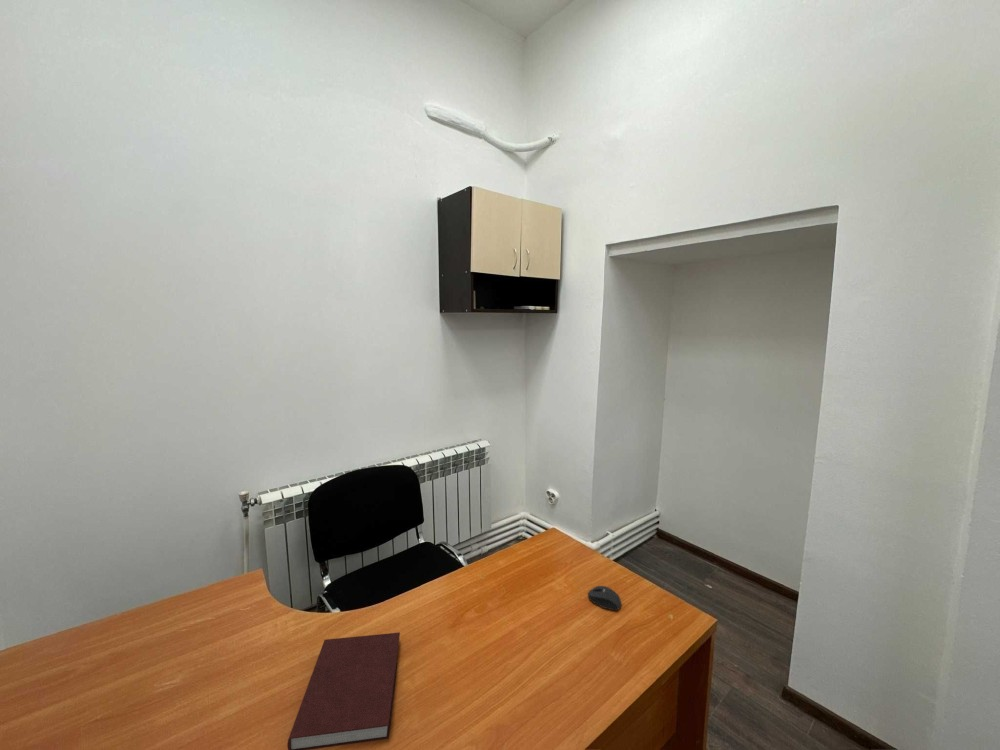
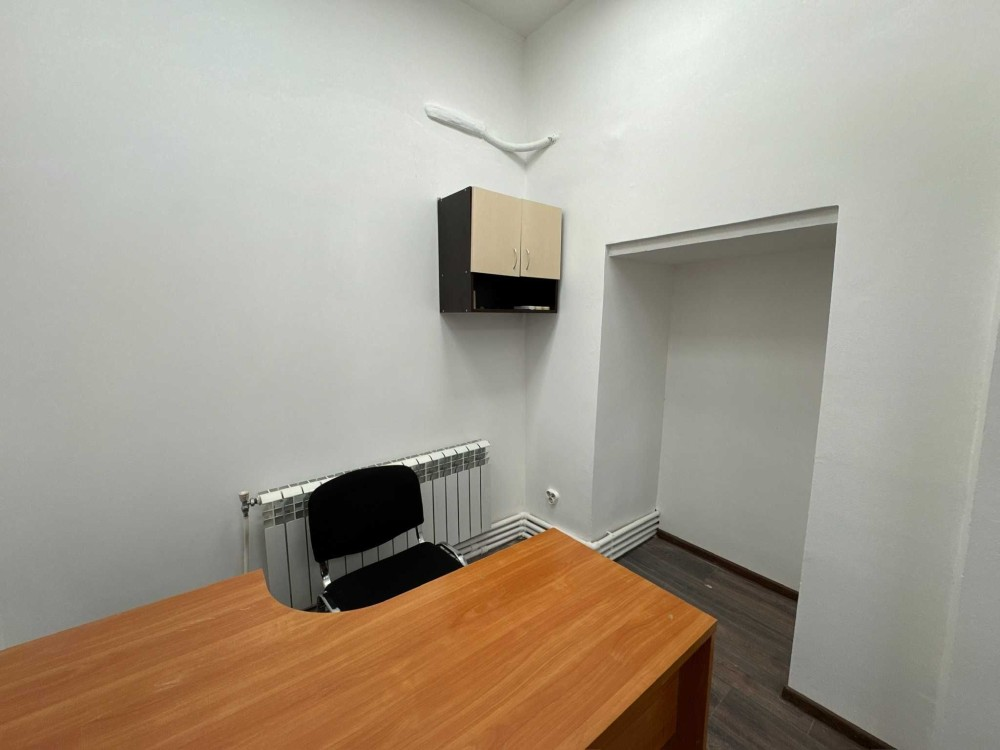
- notebook [287,631,401,750]
- mouse [587,585,622,611]
